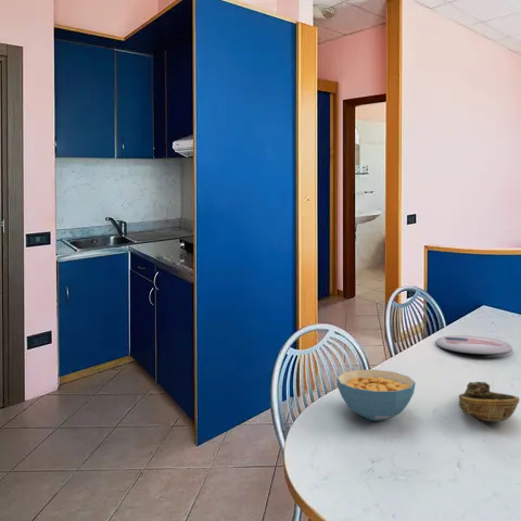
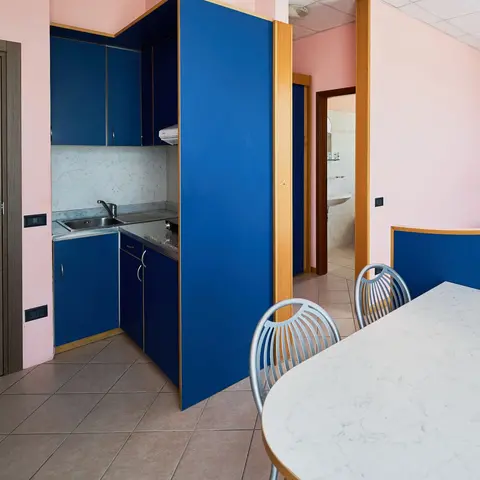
- cereal bowl [335,369,417,422]
- decorative bowl [458,381,521,422]
- plate [434,334,513,355]
